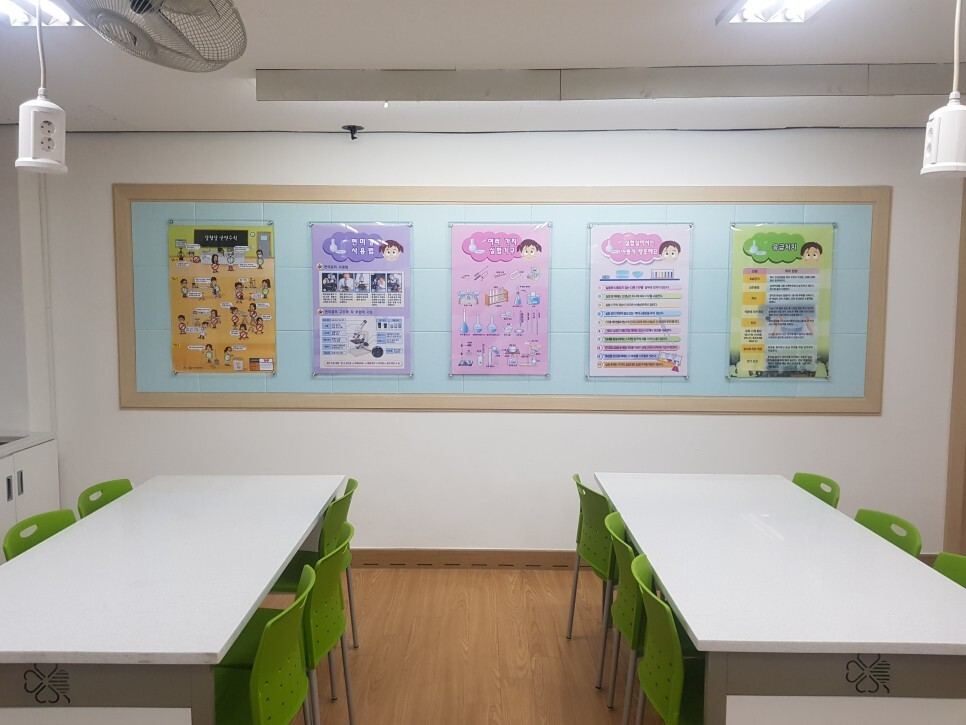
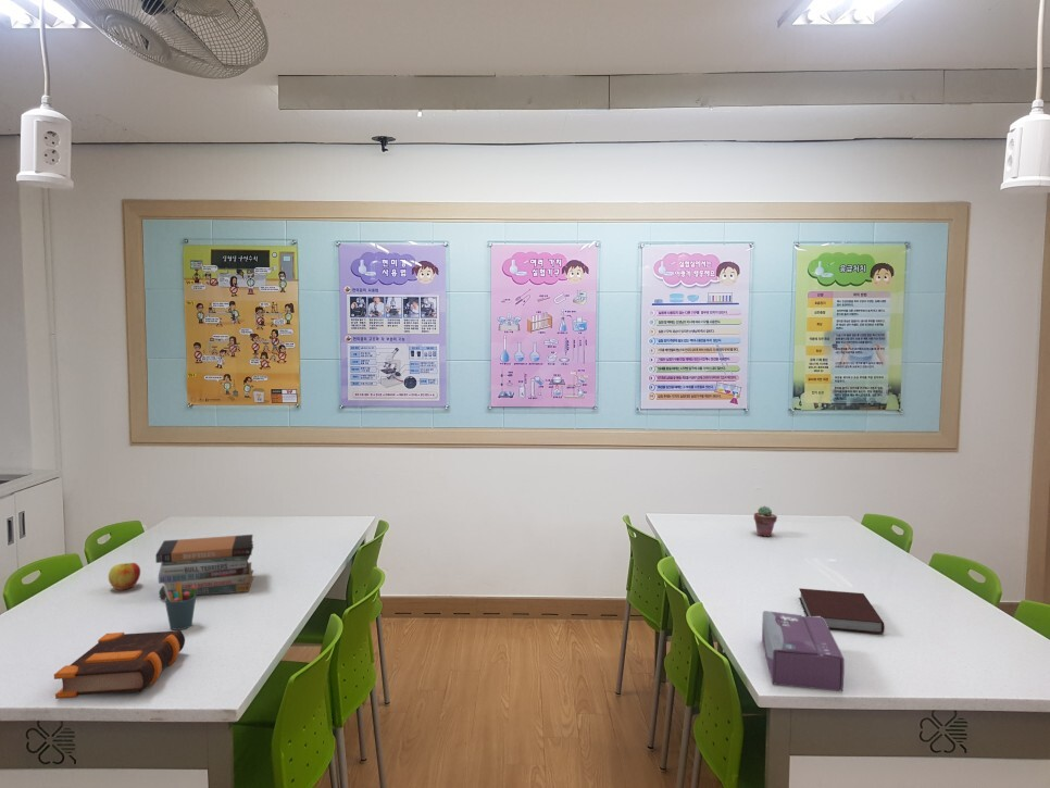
+ book stack [154,534,254,599]
+ pen holder [162,583,197,631]
+ potted succulent [753,504,778,538]
+ tissue box [761,610,846,692]
+ apple [108,562,141,591]
+ notebook [798,587,886,635]
+ bible [53,629,186,700]
